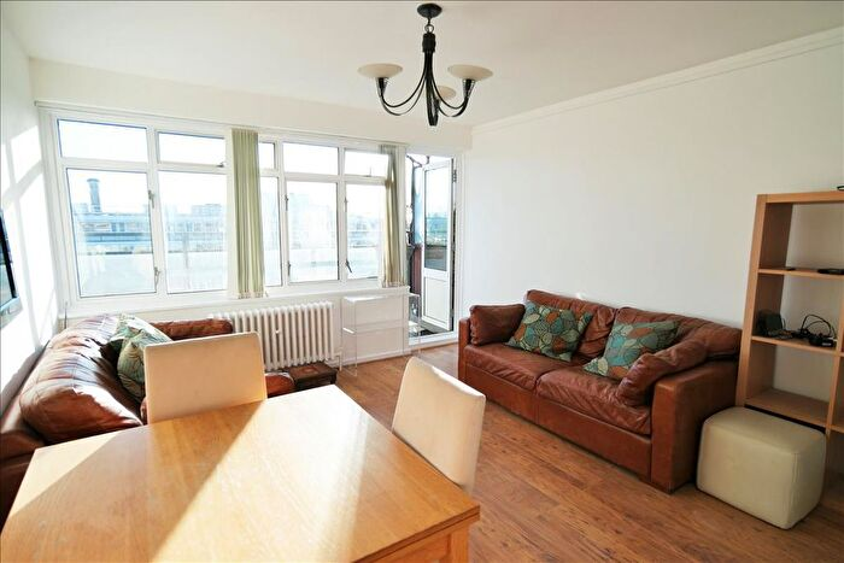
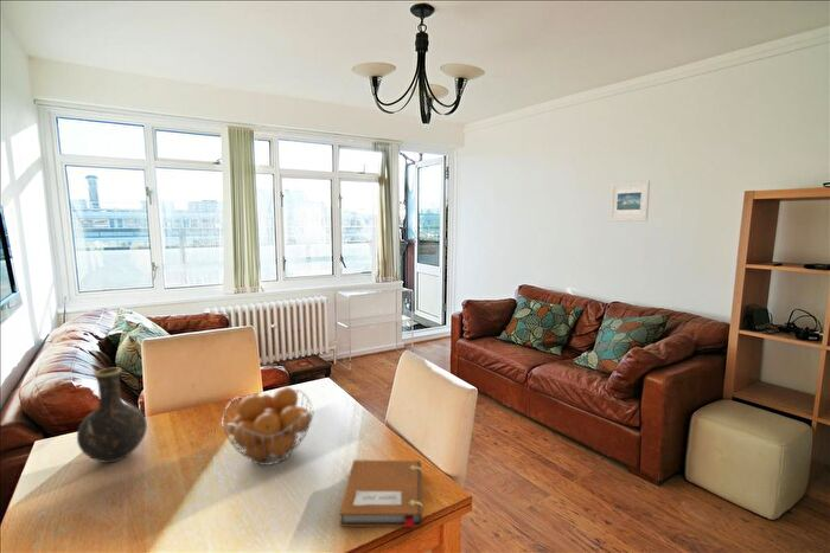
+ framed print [608,180,651,223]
+ fruit basket [221,386,315,467]
+ notebook [338,459,424,528]
+ vase [76,367,148,464]
